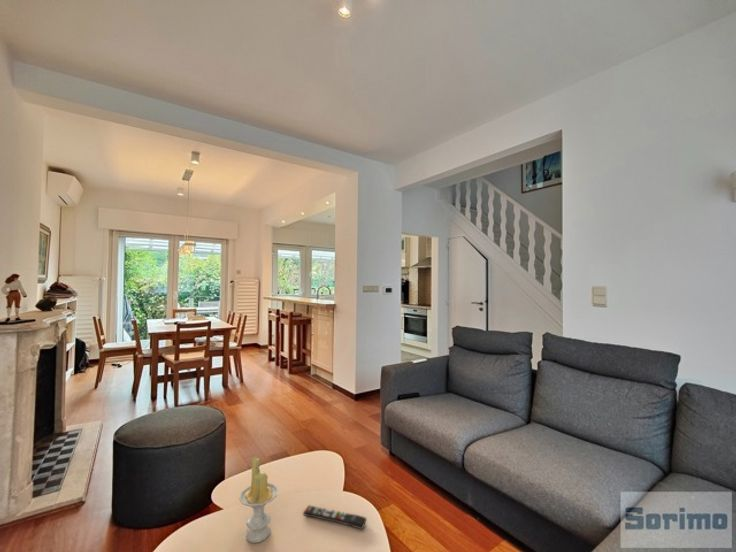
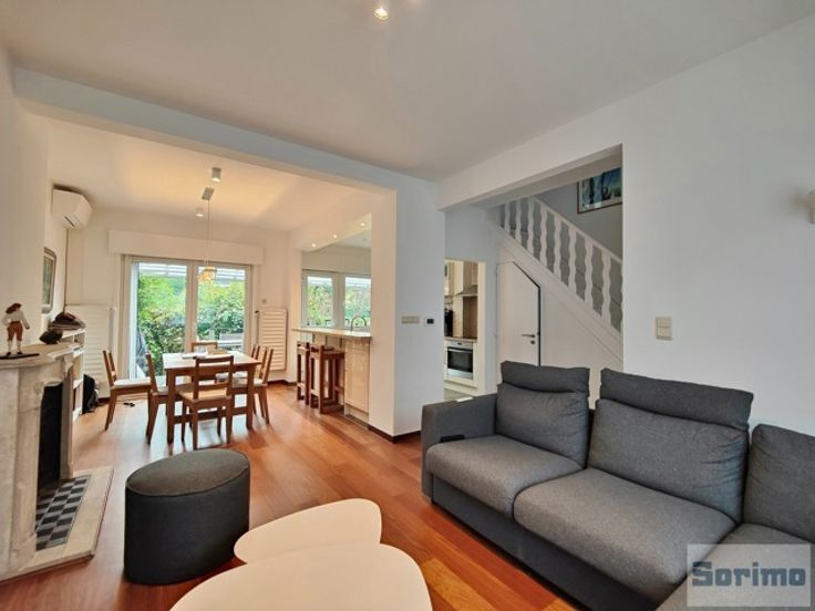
- remote control [302,504,368,530]
- candle [238,456,279,544]
